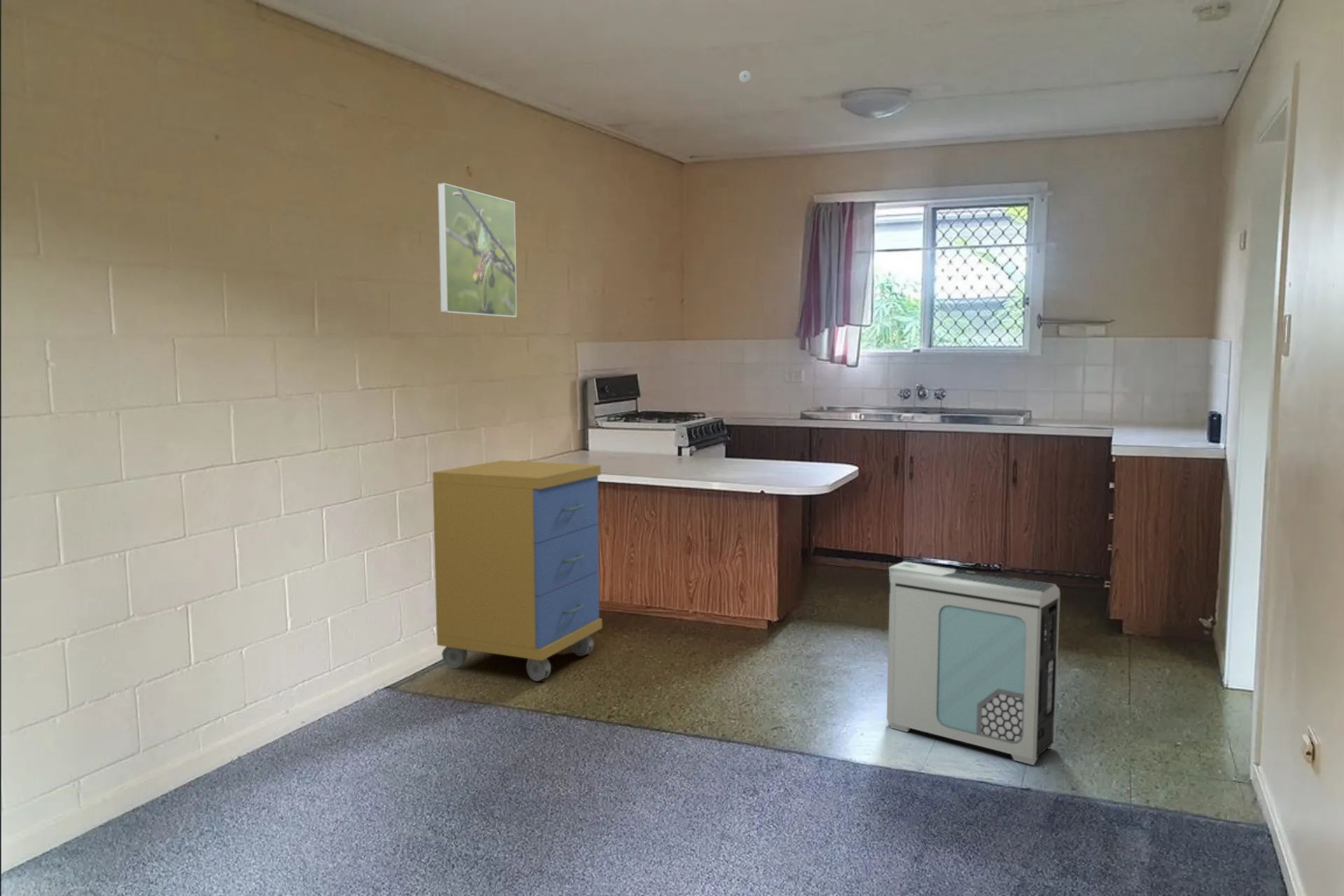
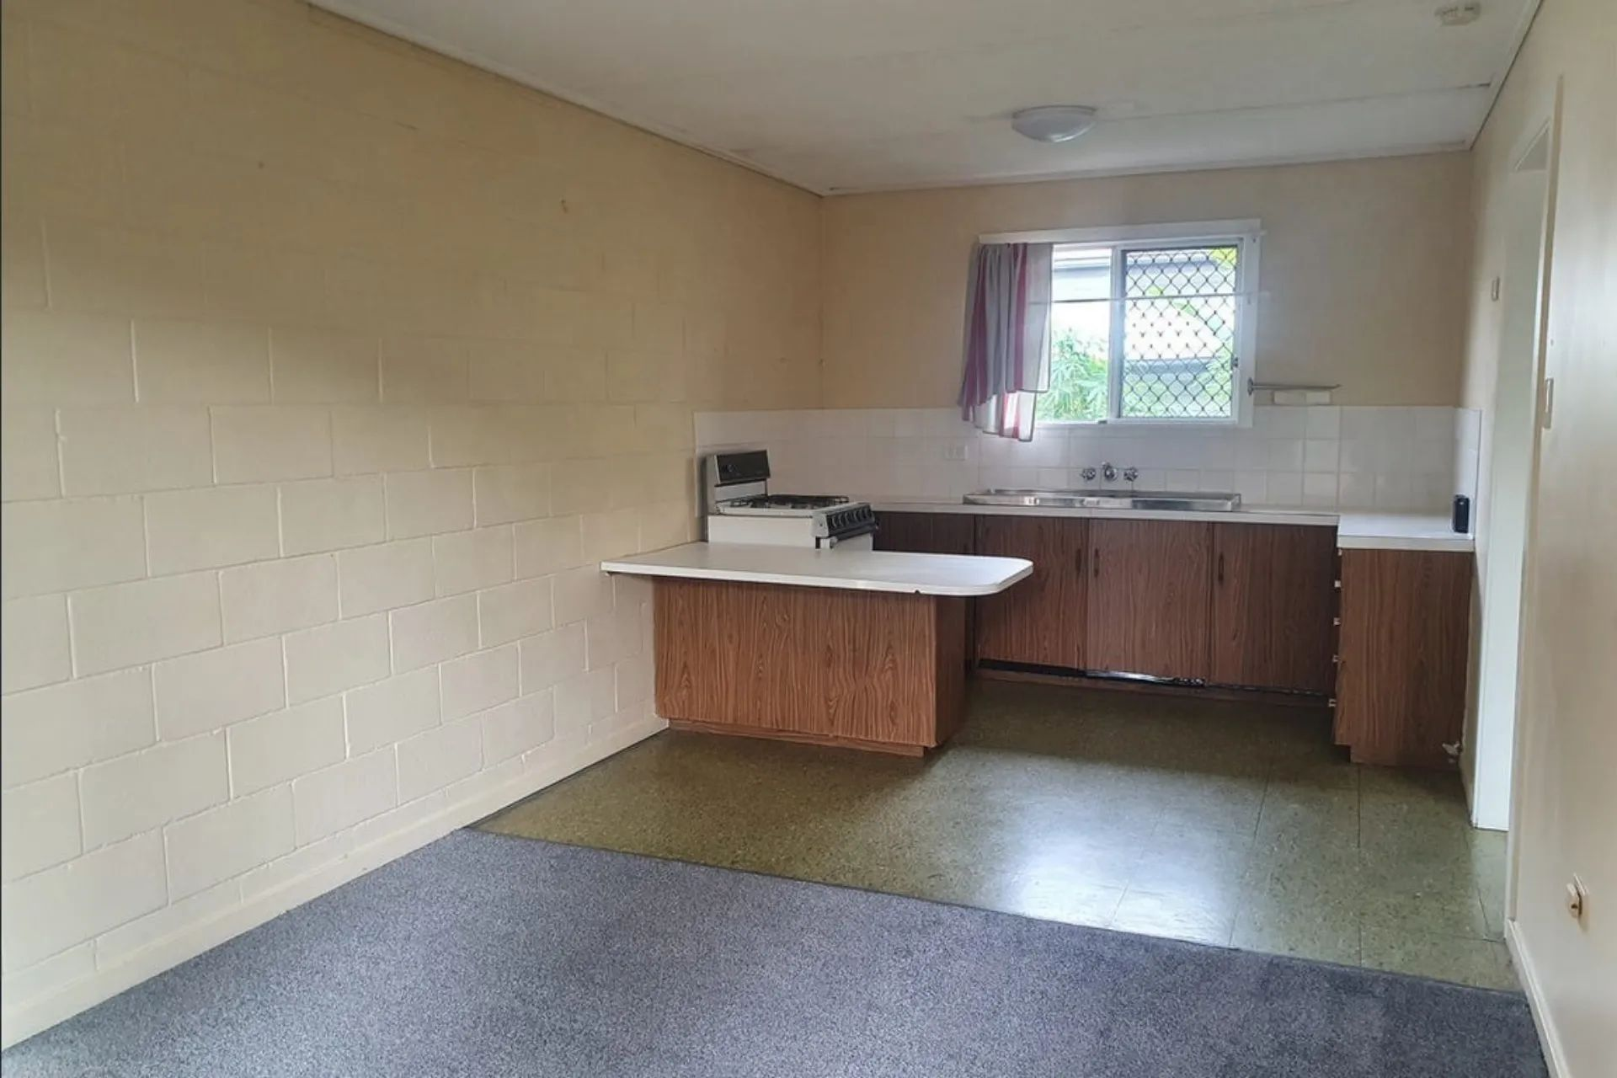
- smoke detector [738,70,752,85]
- storage cabinet [432,460,603,682]
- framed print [437,182,517,318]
- air purifier [886,561,1061,766]
